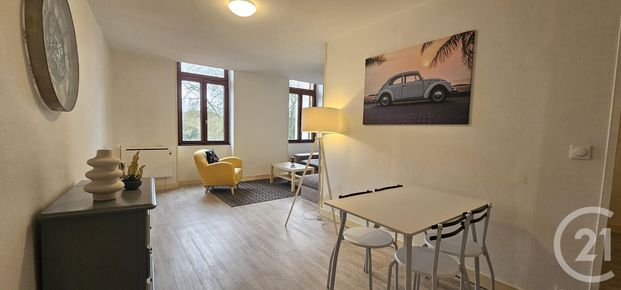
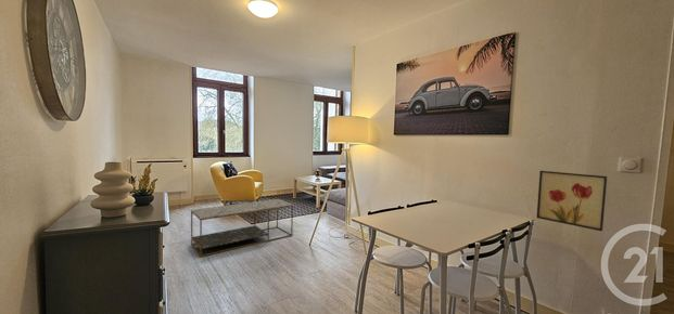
+ coffee table [190,198,294,258]
+ wall art [536,170,608,232]
